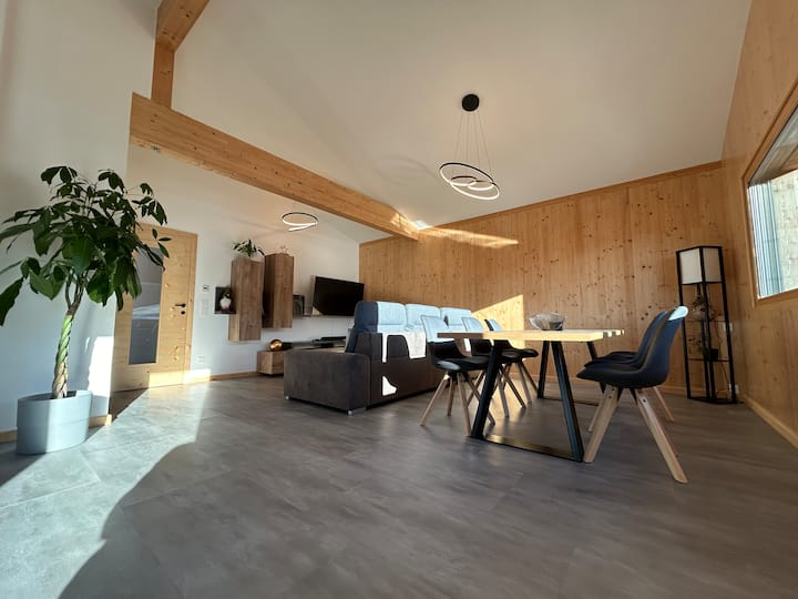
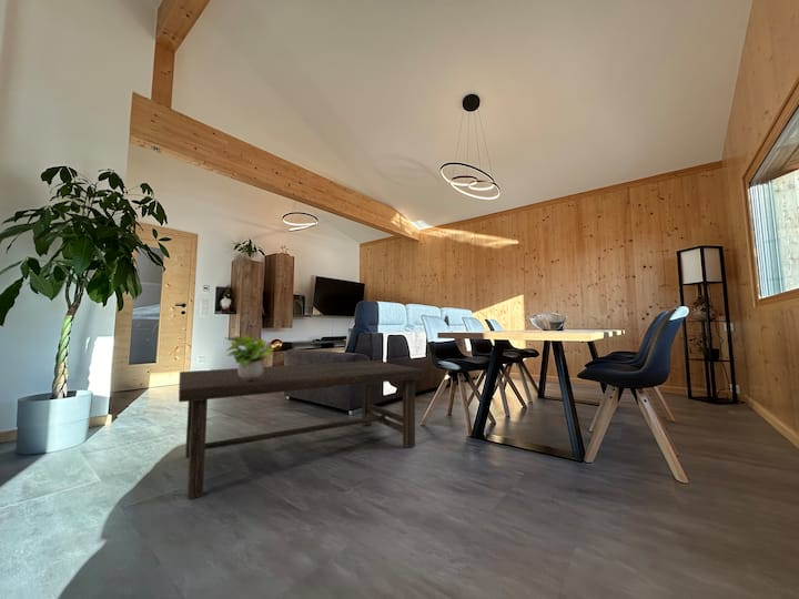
+ potted plant [225,334,274,380]
+ coffee table [178,359,425,500]
